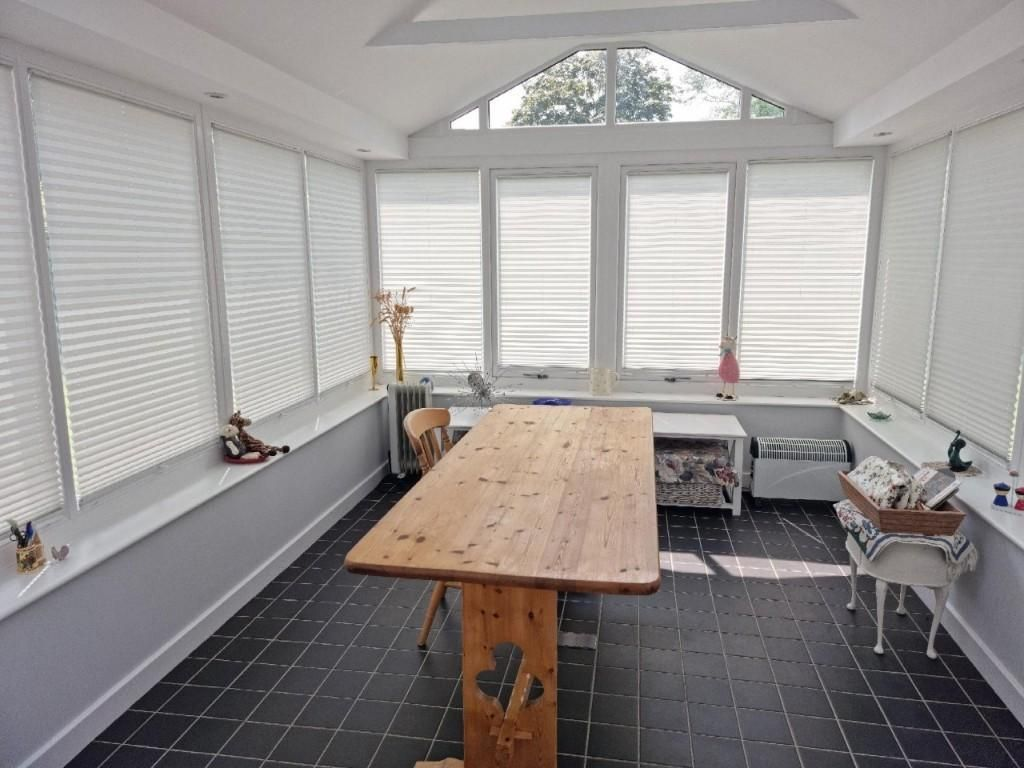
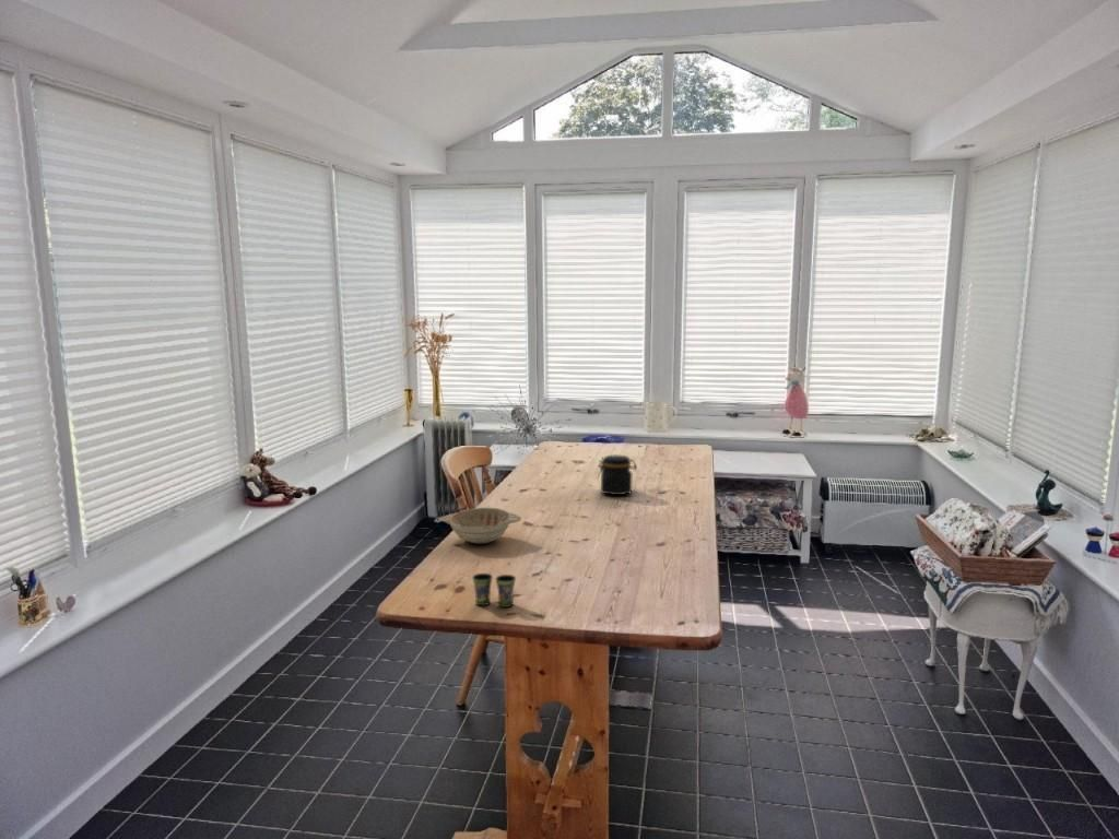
+ cup [471,572,517,608]
+ decorative bowl [438,507,522,544]
+ jar [596,454,638,496]
